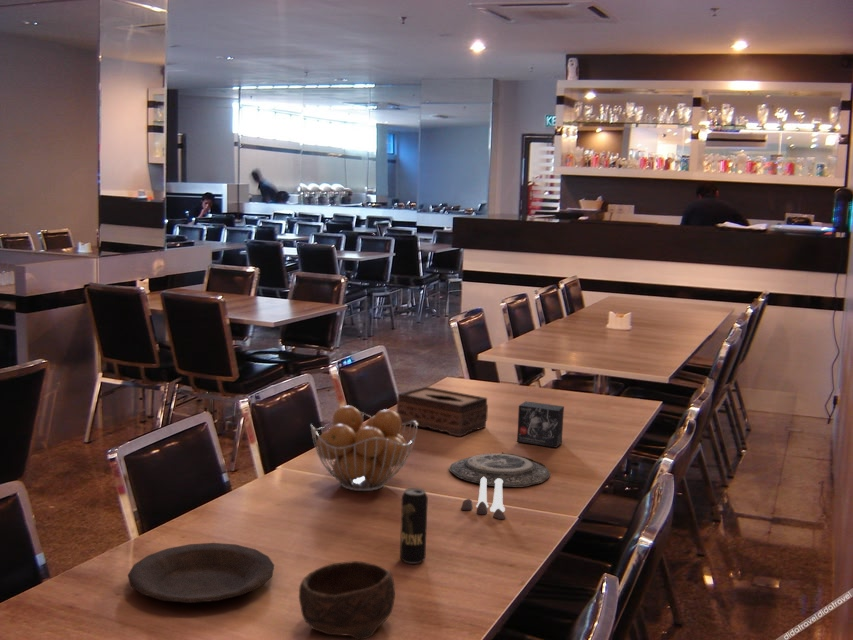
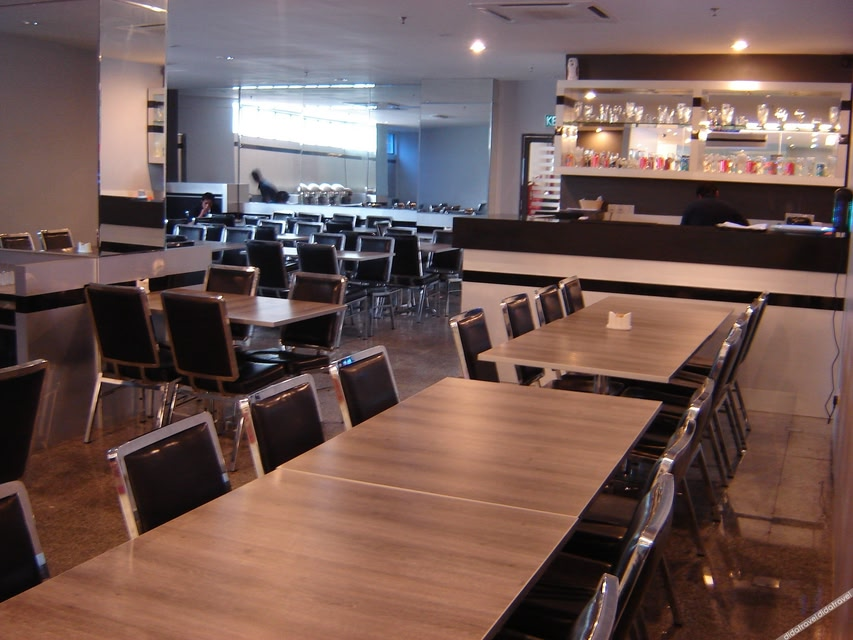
- small box [516,400,565,448]
- fruit basket [309,404,418,492]
- plate [448,451,551,488]
- salt and pepper shaker set [460,477,506,520]
- bowl [298,560,396,640]
- tissue box [396,386,489,438]
- beverage can [399,487,429,565]
- plate [127,542,275,604]
